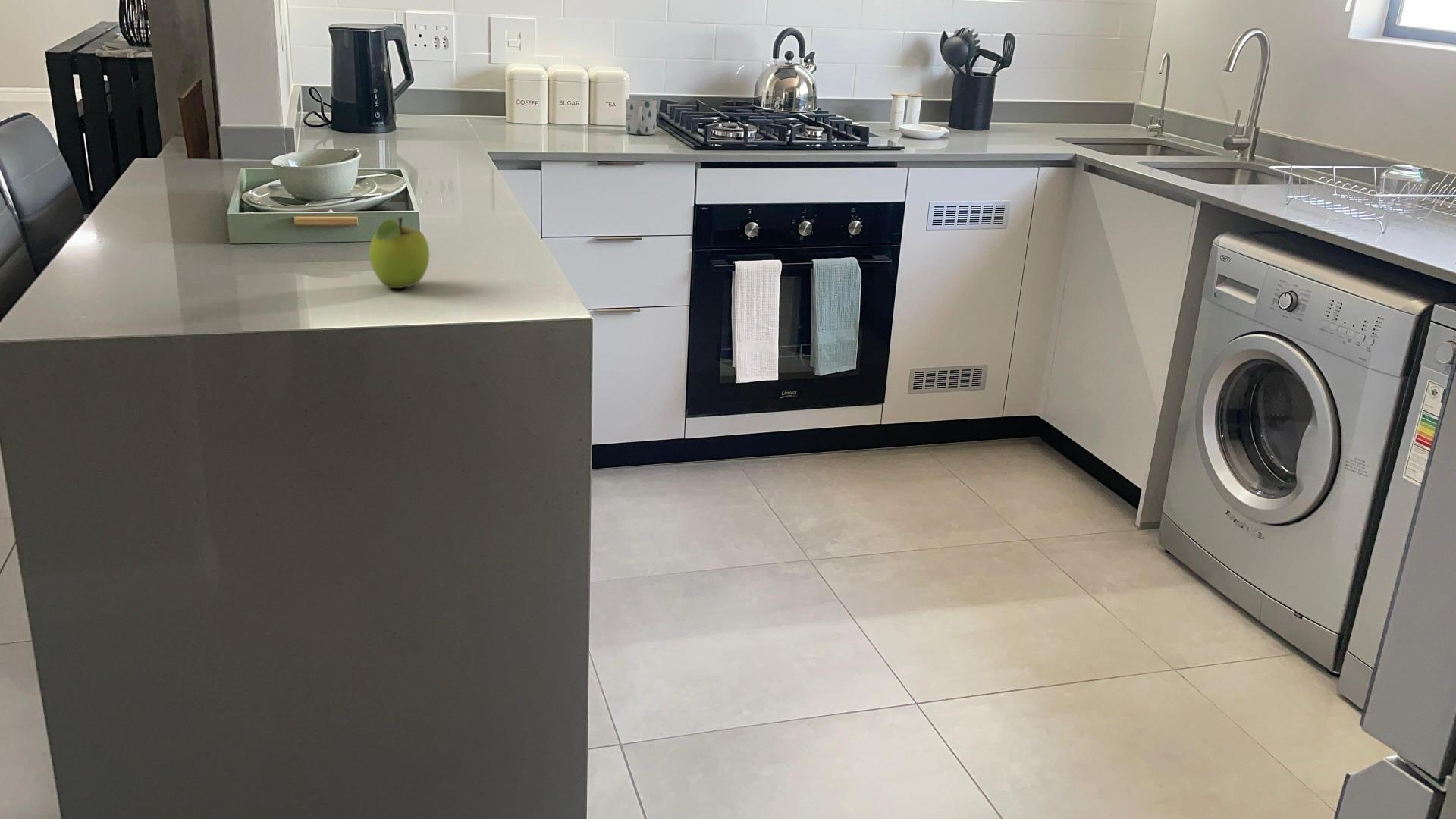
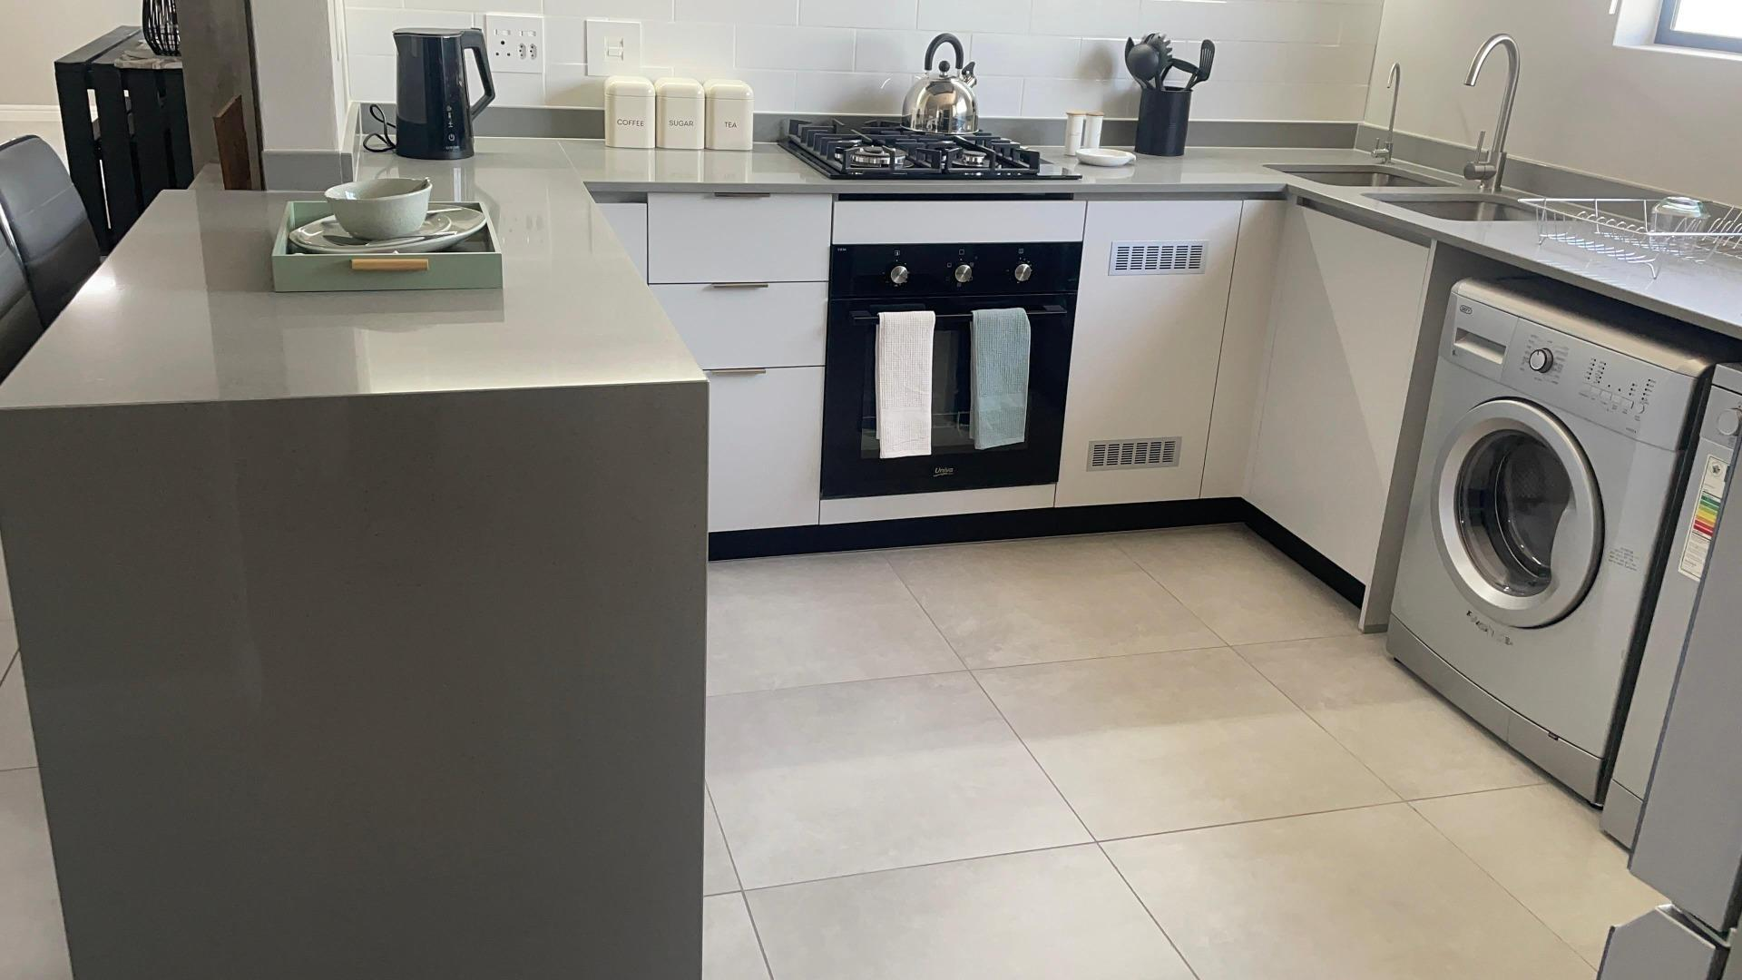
- fruit [369,217,430,289]
- mug [625,98,657,136]
